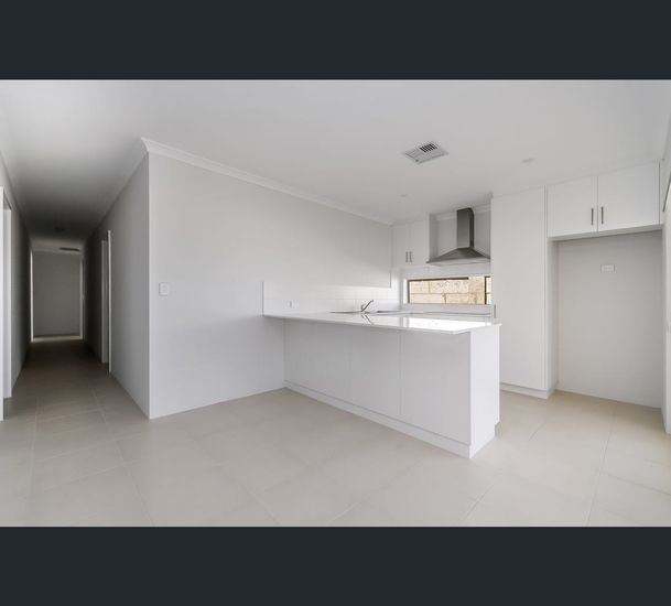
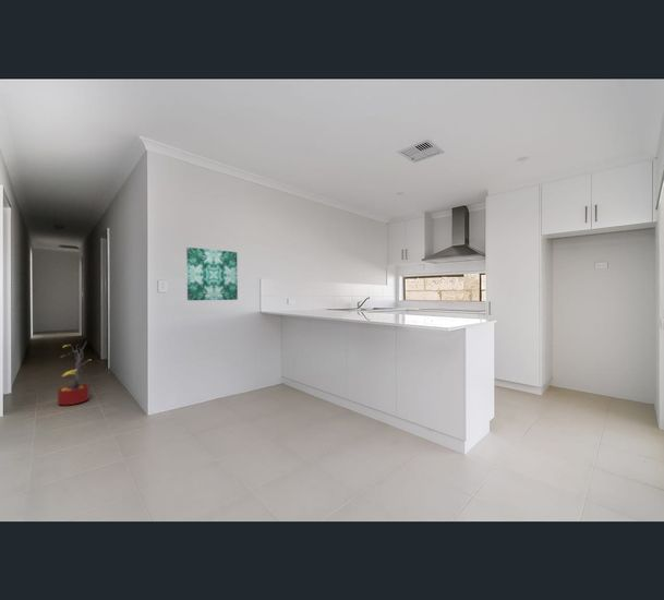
+ wall art [185,247,239,301]
+ decorative plant [57,340,90,406]
